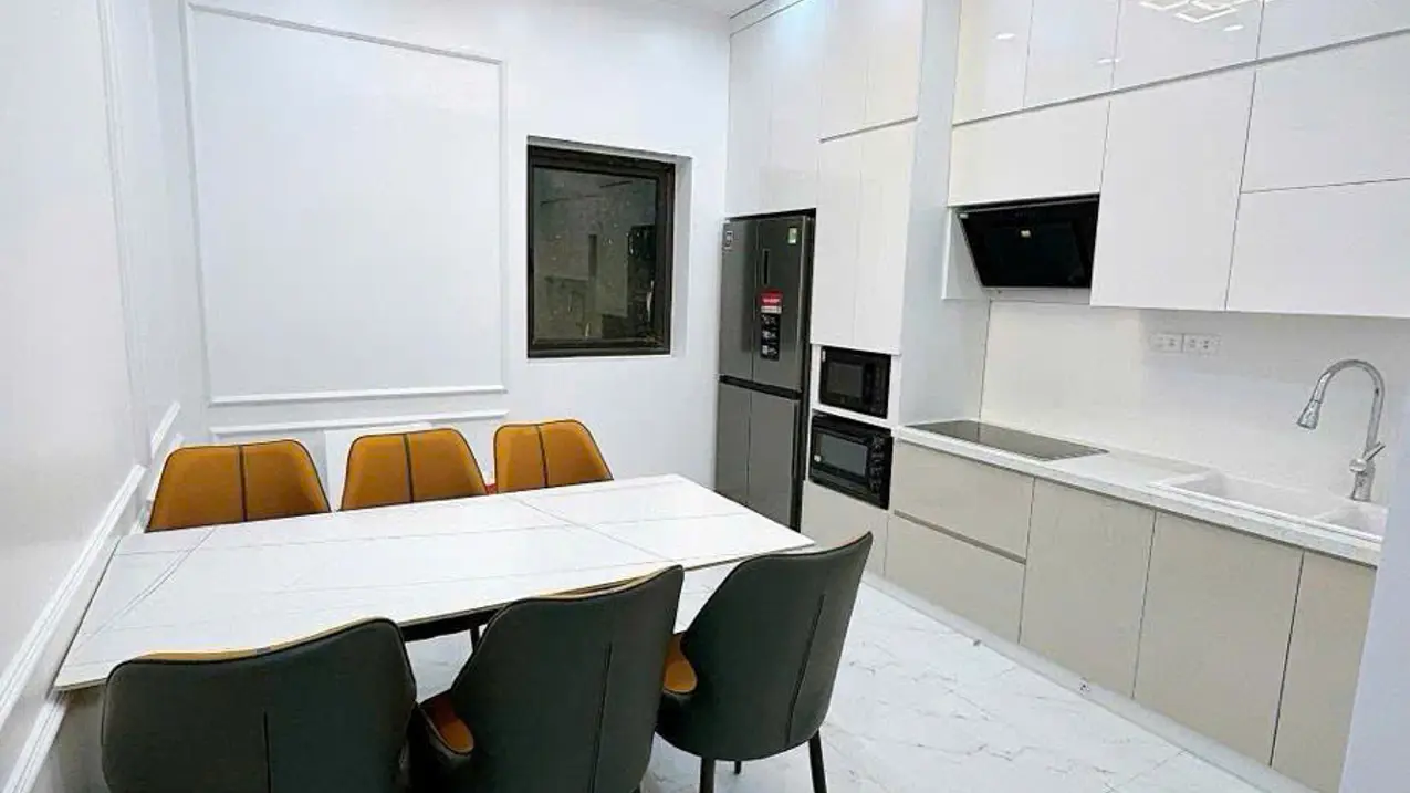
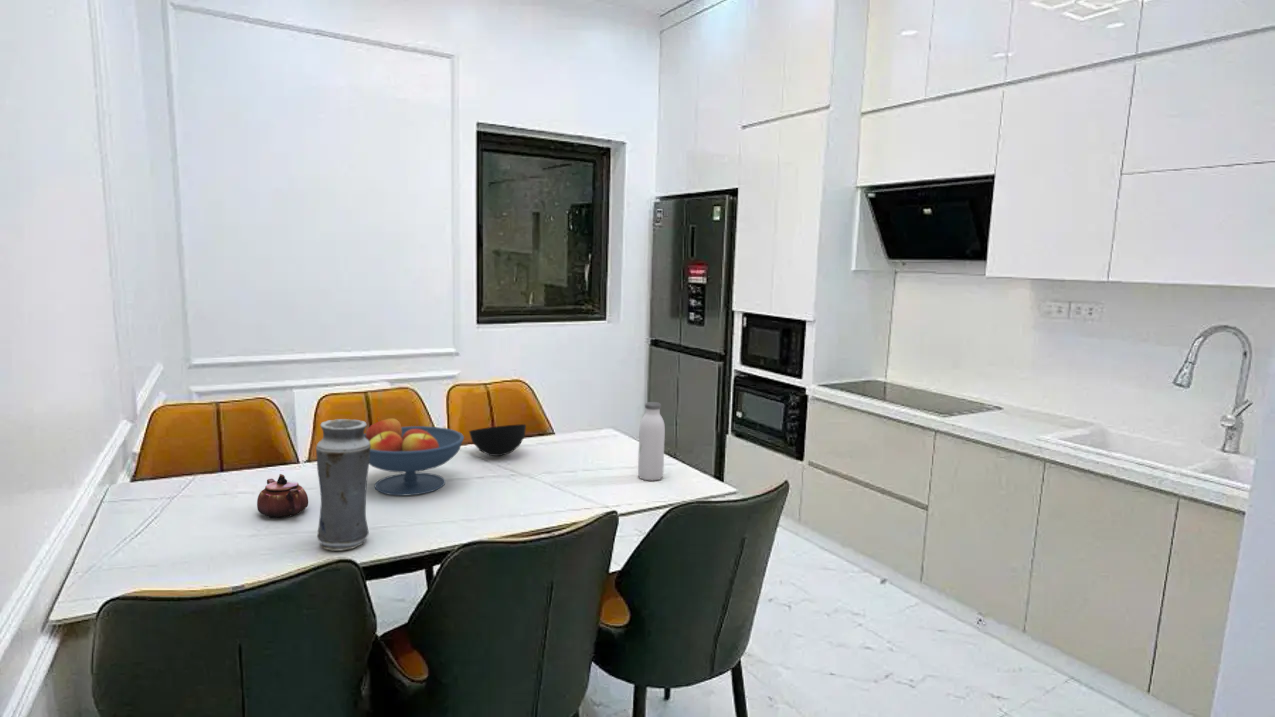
+ fruit bowl [364,417,465,497]
+ teapot [256,473,309,519]
+ water bottle [637,401,666,481]
+ bowl [468,423,527,457]
+ vase [315,418,371,552]
